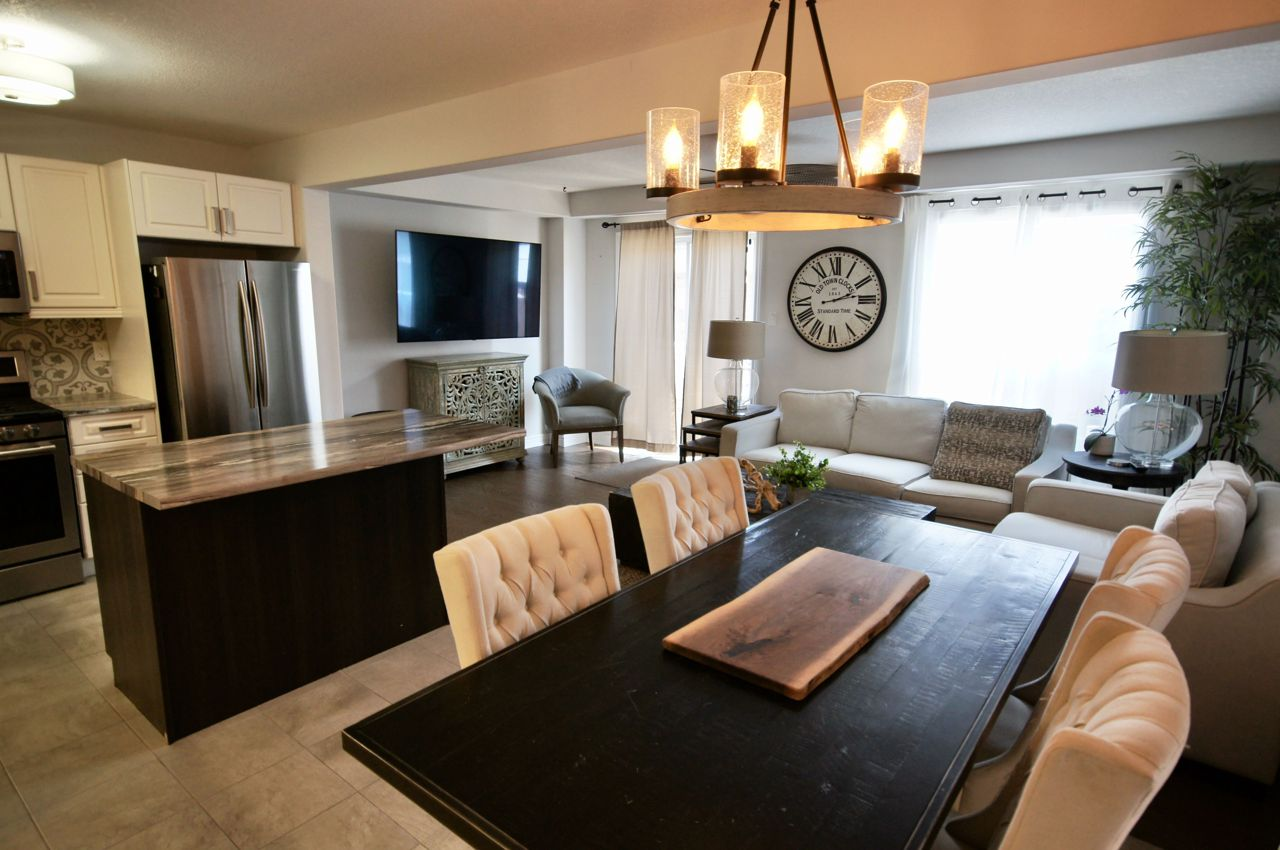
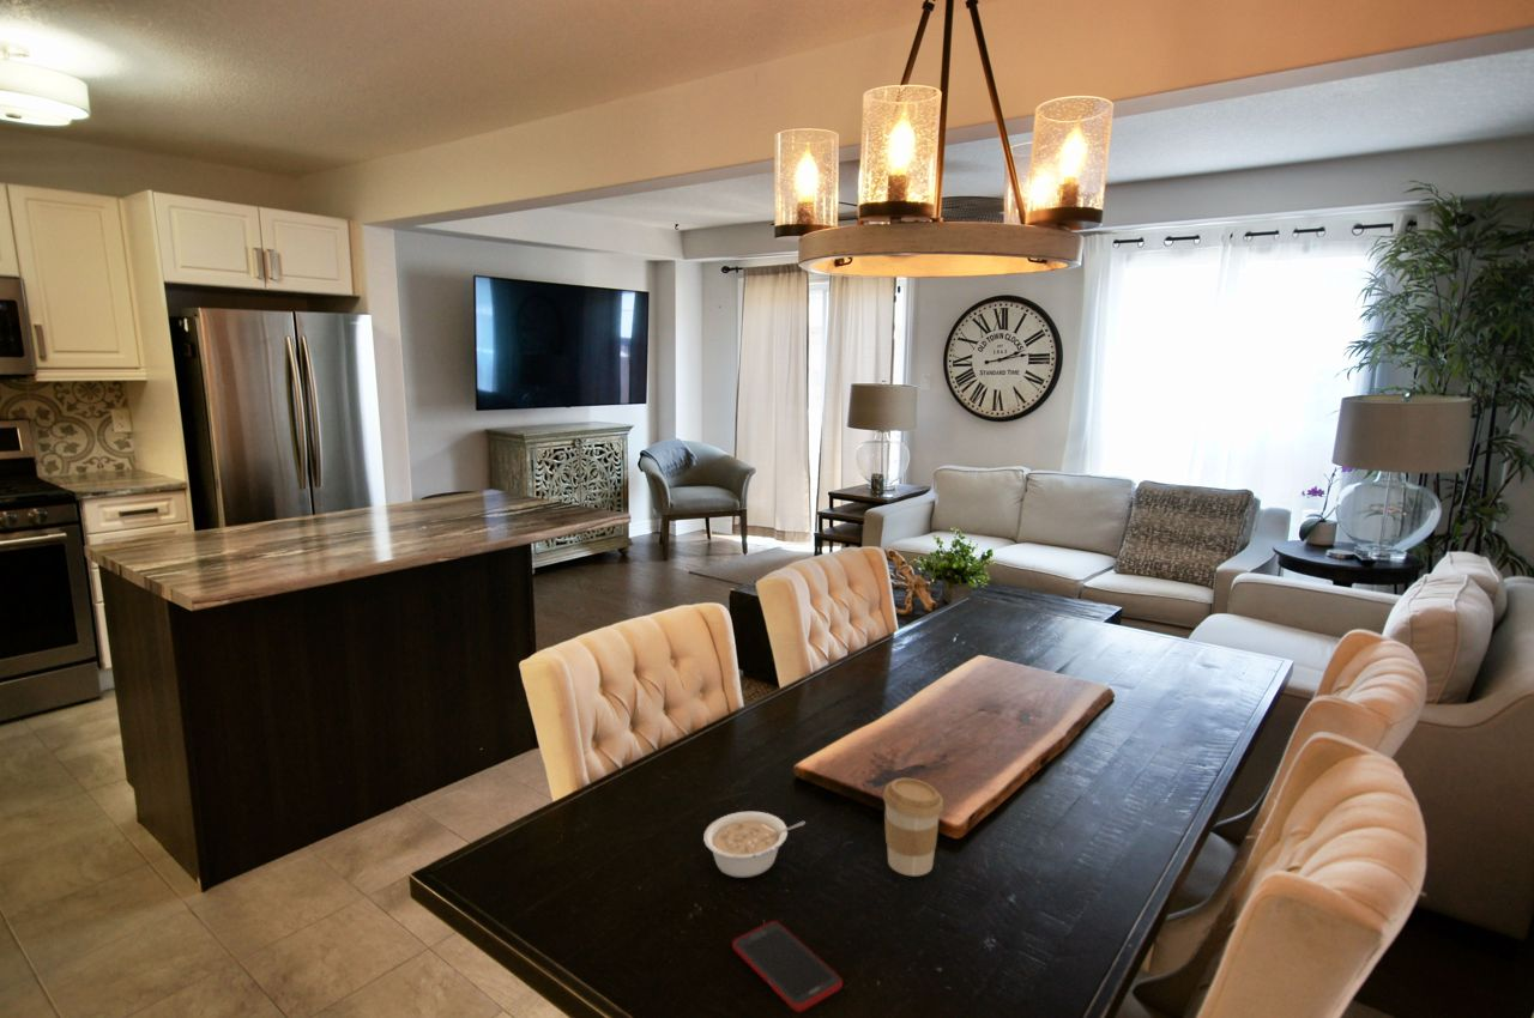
+ legume [702,811,807,879]
+ cell phone [731,920,844,1013]
+ coffee cup [882,777,944,877]
